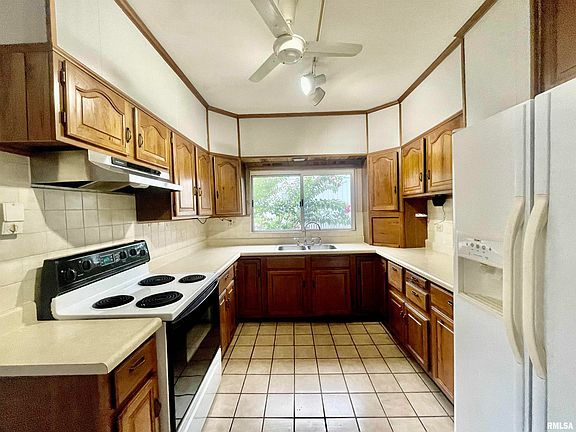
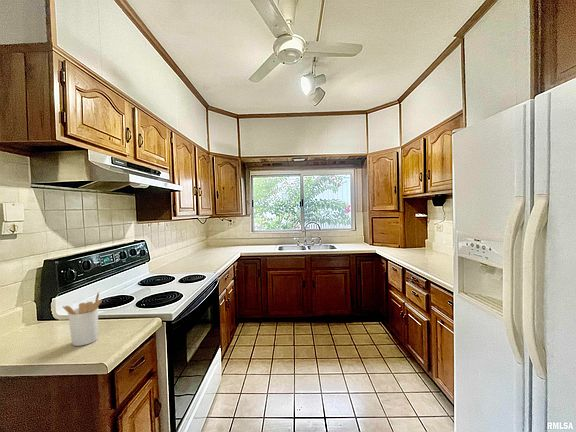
+ utensil holder [62,292,103,347]
